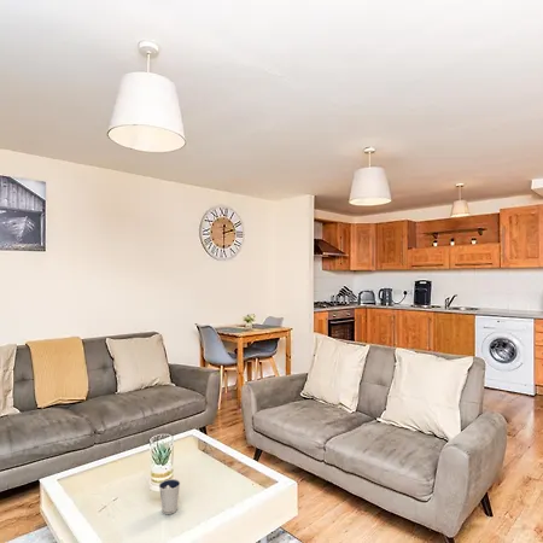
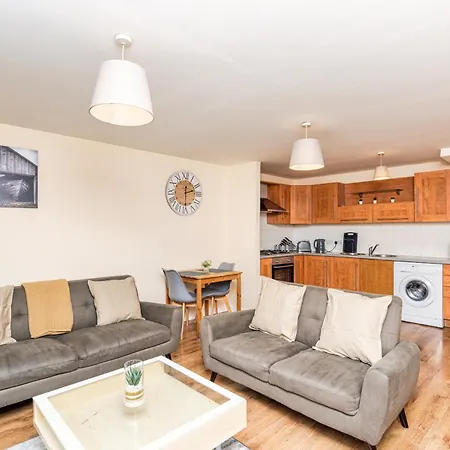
- dixie cup [158,478,181,515]
